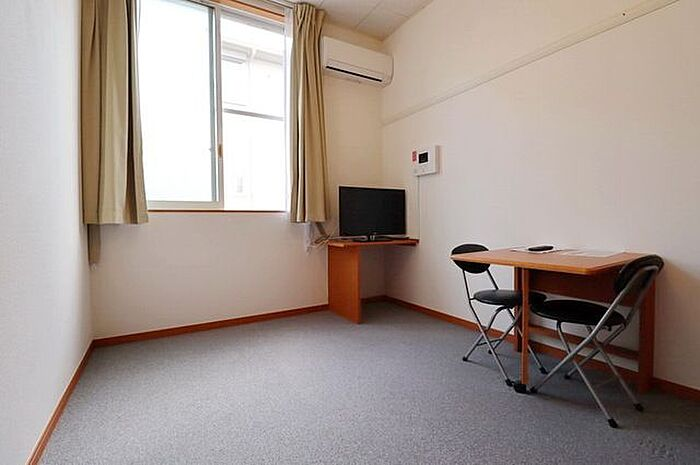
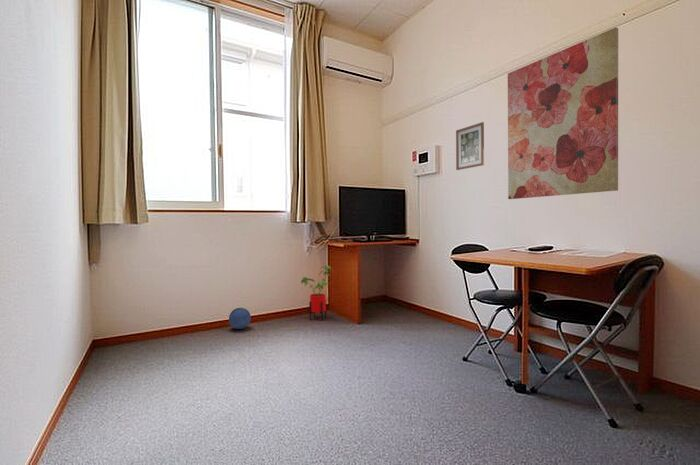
+ house plant [300,264,335,321]
+ wall art [507,27,619,200]
+ ball [228,307,252,330]
+ wall art [455,121,485,171]
